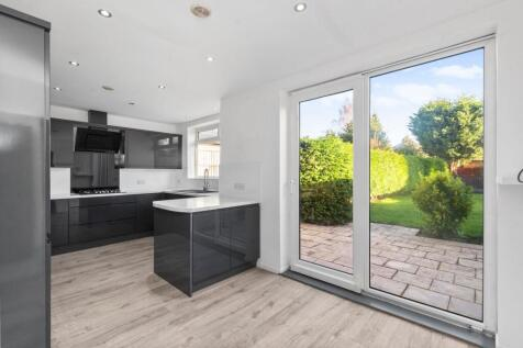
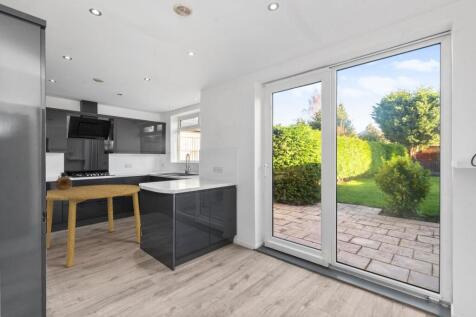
+ dining table [45,184,141,268]
+ vessel [54,171,73,190]
